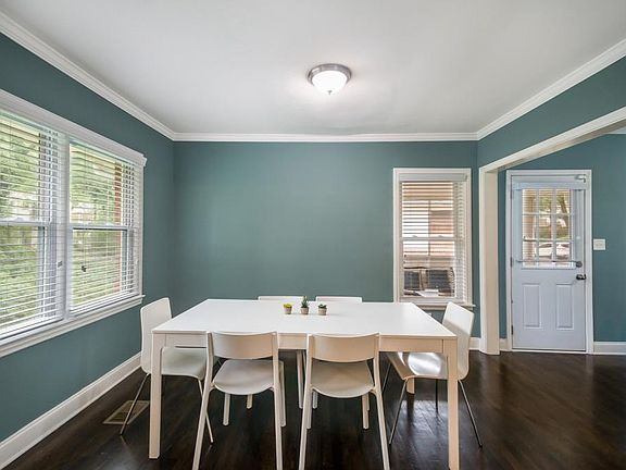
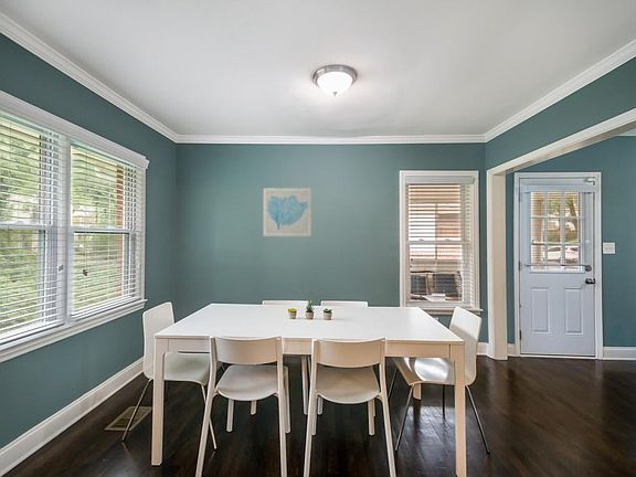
+ wall art [262,187,312,237]
